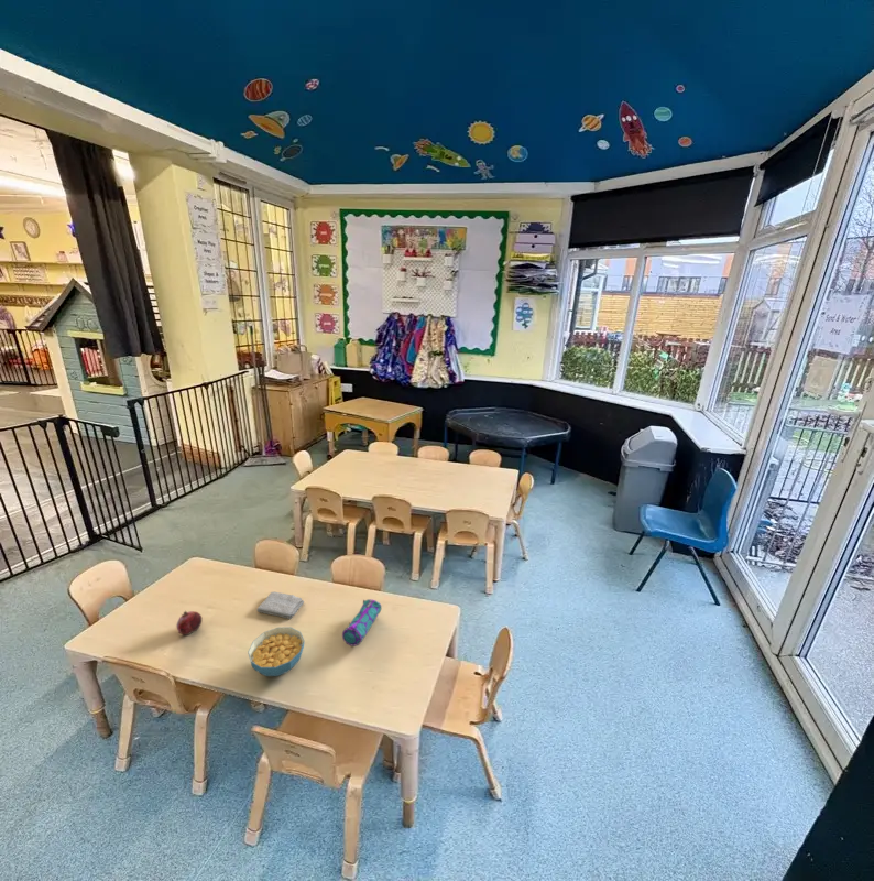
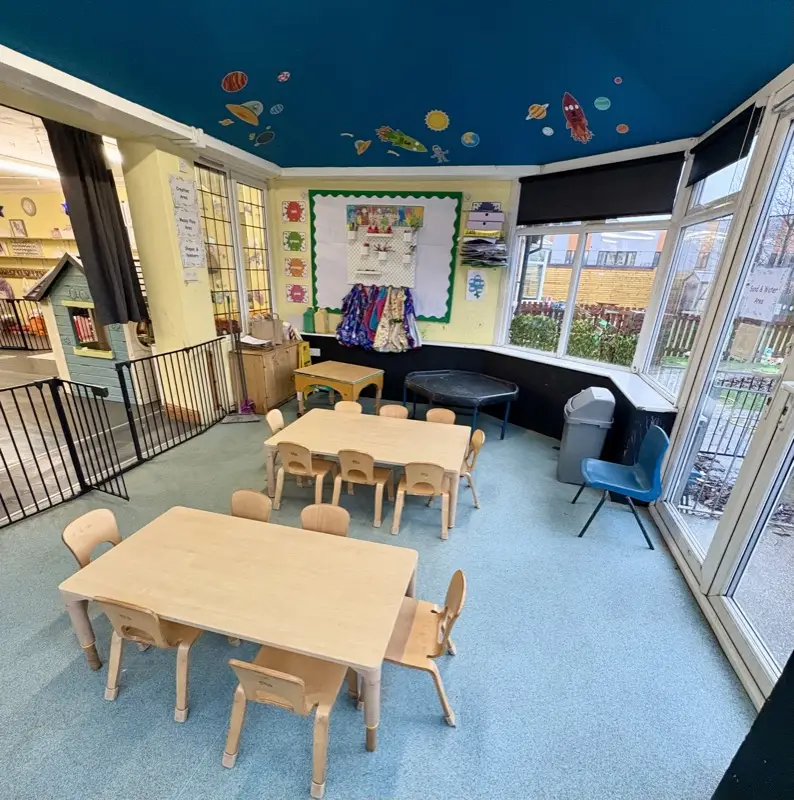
- fruit [175,610,203,635]
- cereal bowl [247,627,306,677]
- washcloth [255,591,305,620]
- pencil case [341,598,383,648]
